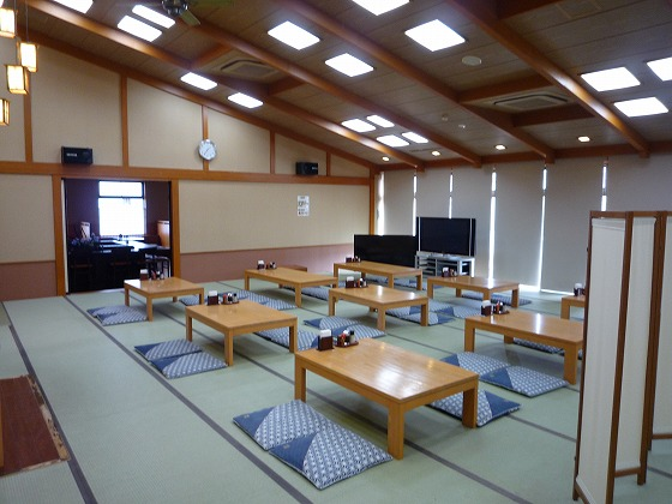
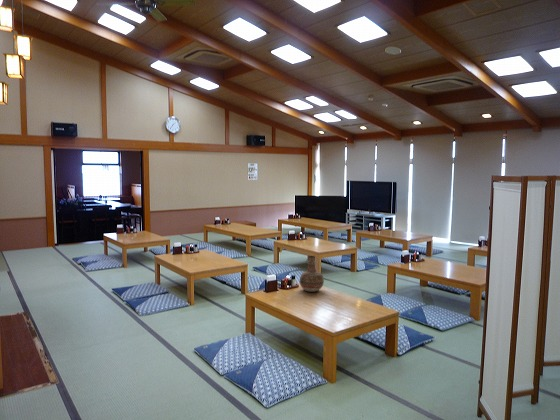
+ vase [299,255,325,293]
